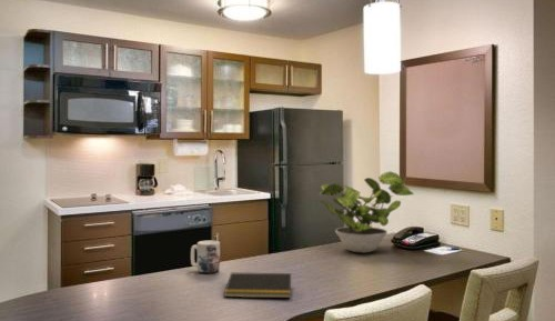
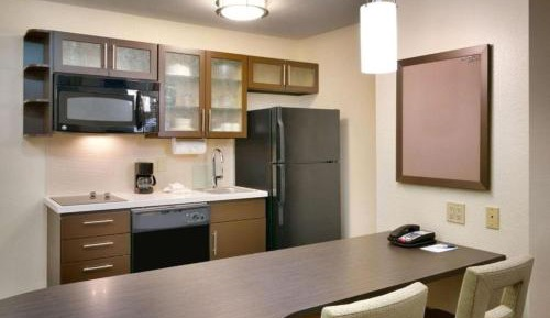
- notepad [223,271,292,299]
- mug [190,240,221,274]
- potted plant [317,170,414,254]
